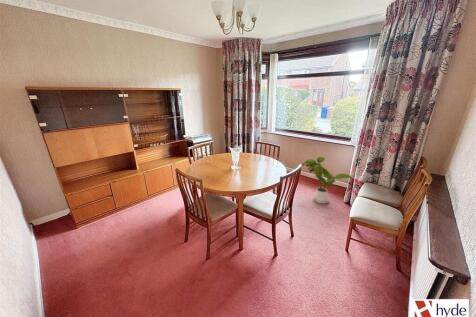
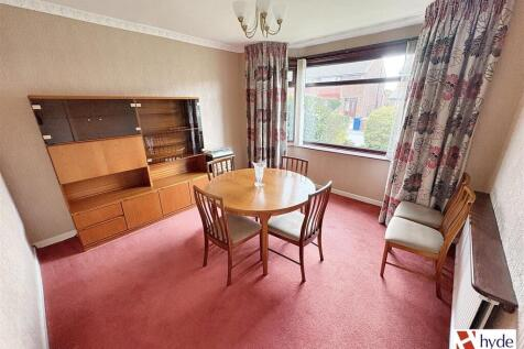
- house plant [302,156,355,204]
